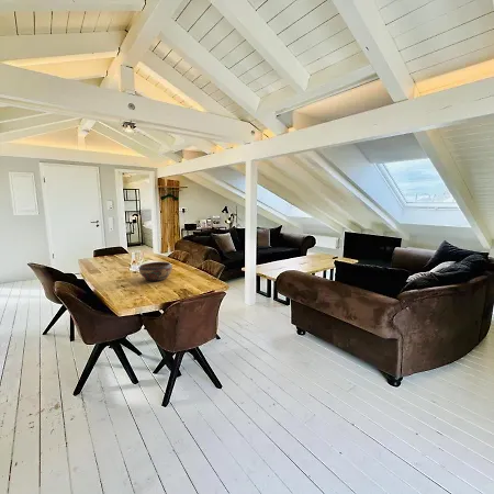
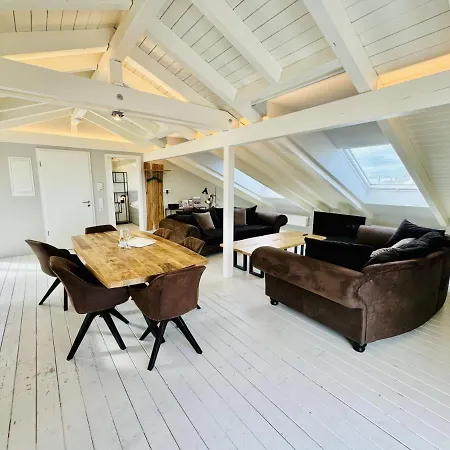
- decorative bowl [138,261,173,282]
